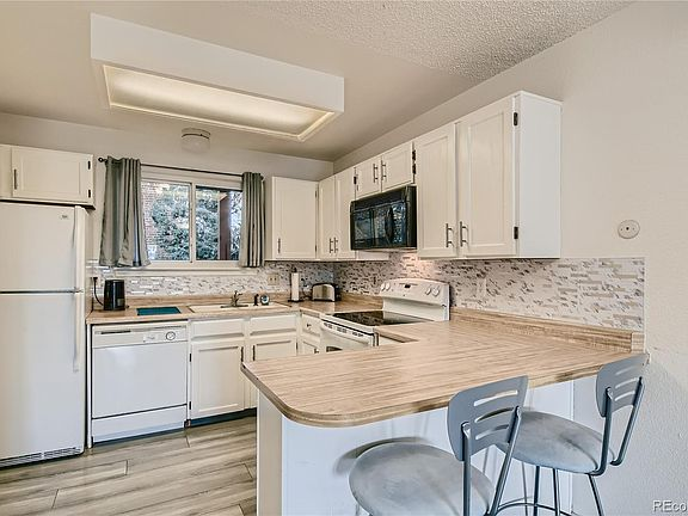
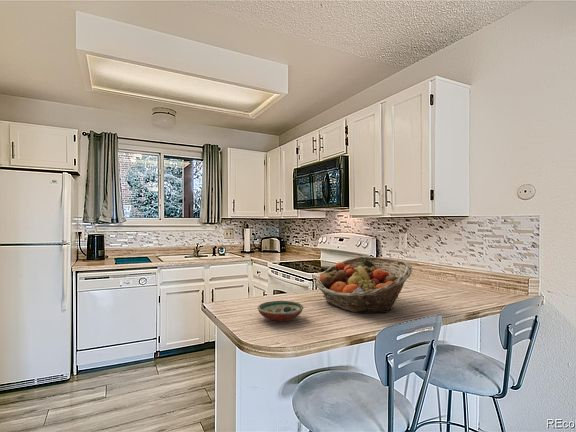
+ decorative bowl [256,300,304,322]
+ fruit basket [315,256,413,314]
